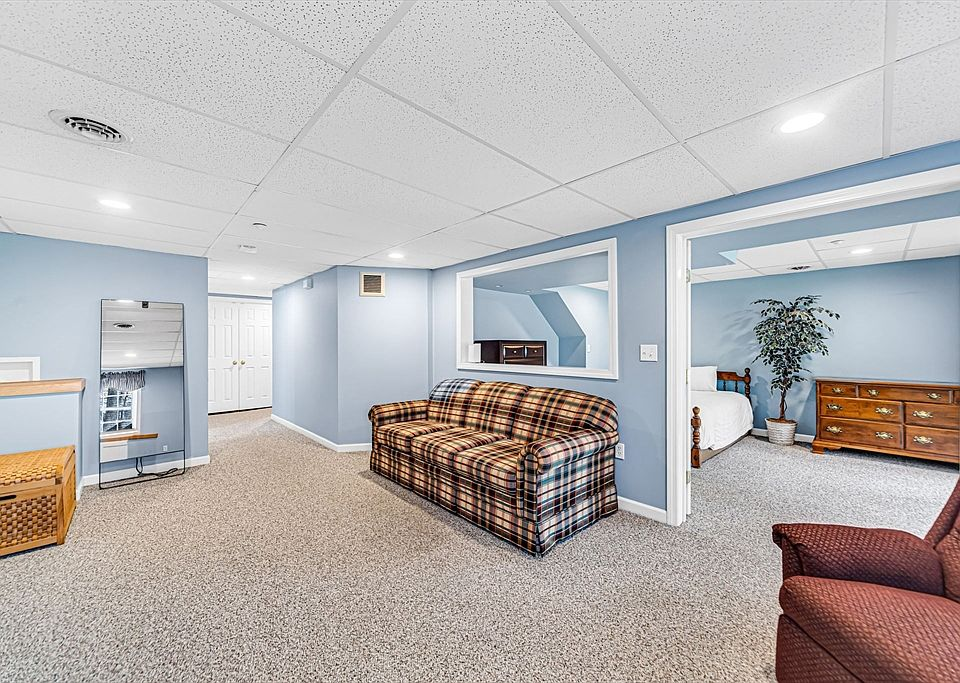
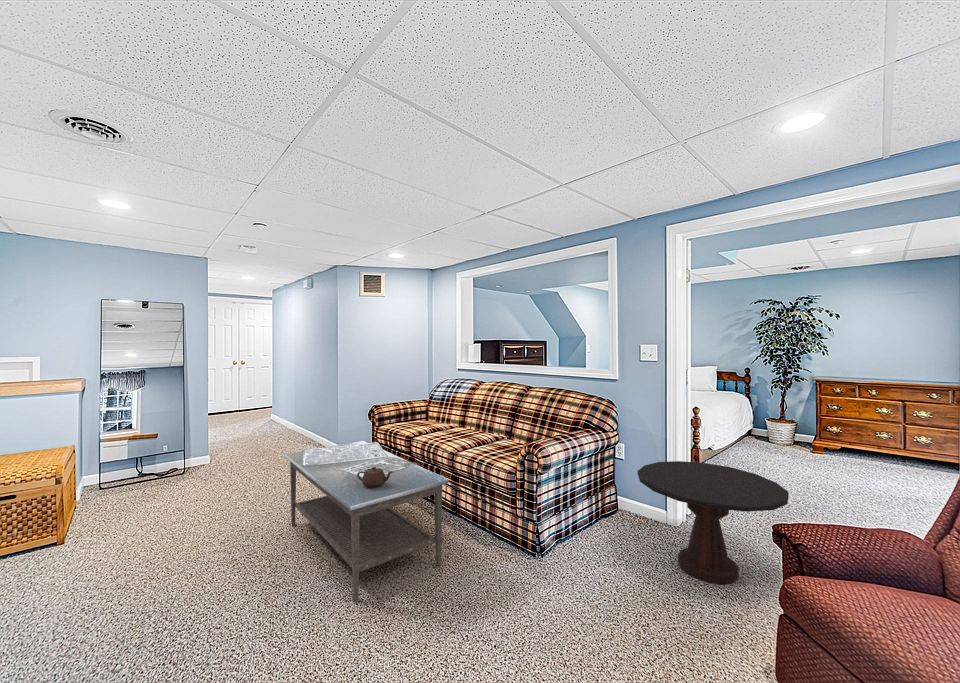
+ coffee table [284,440,450,603]
+ side table [637,460,790,586]
